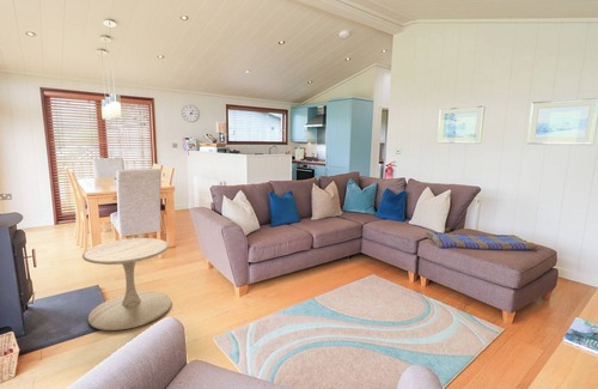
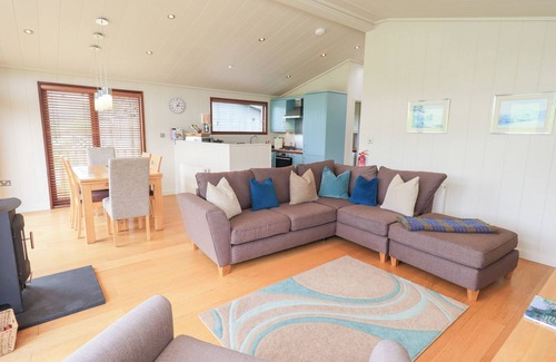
- side table [81,237,172,332]
